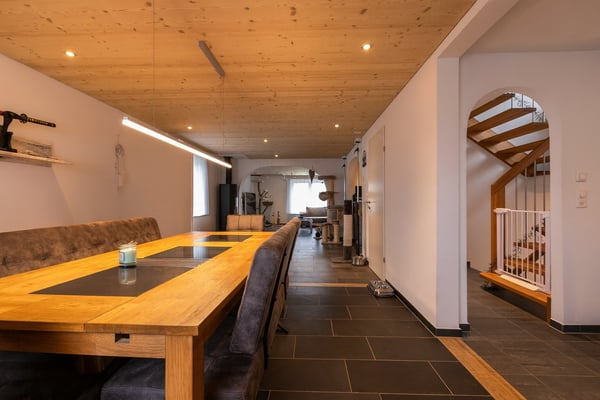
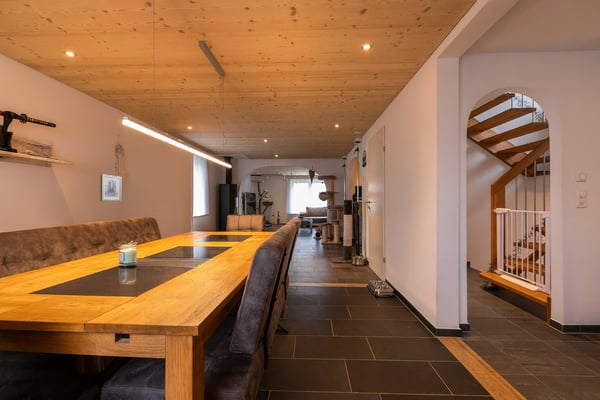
+ wall art [99,173,123,202]
